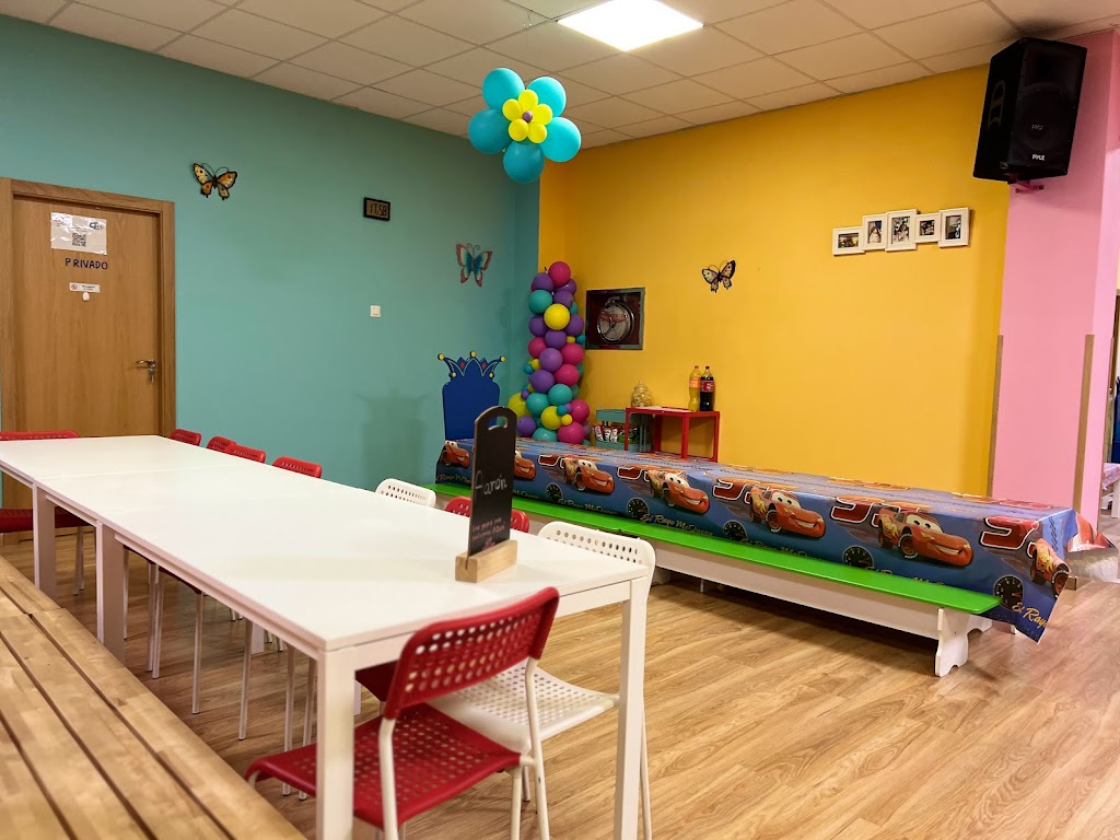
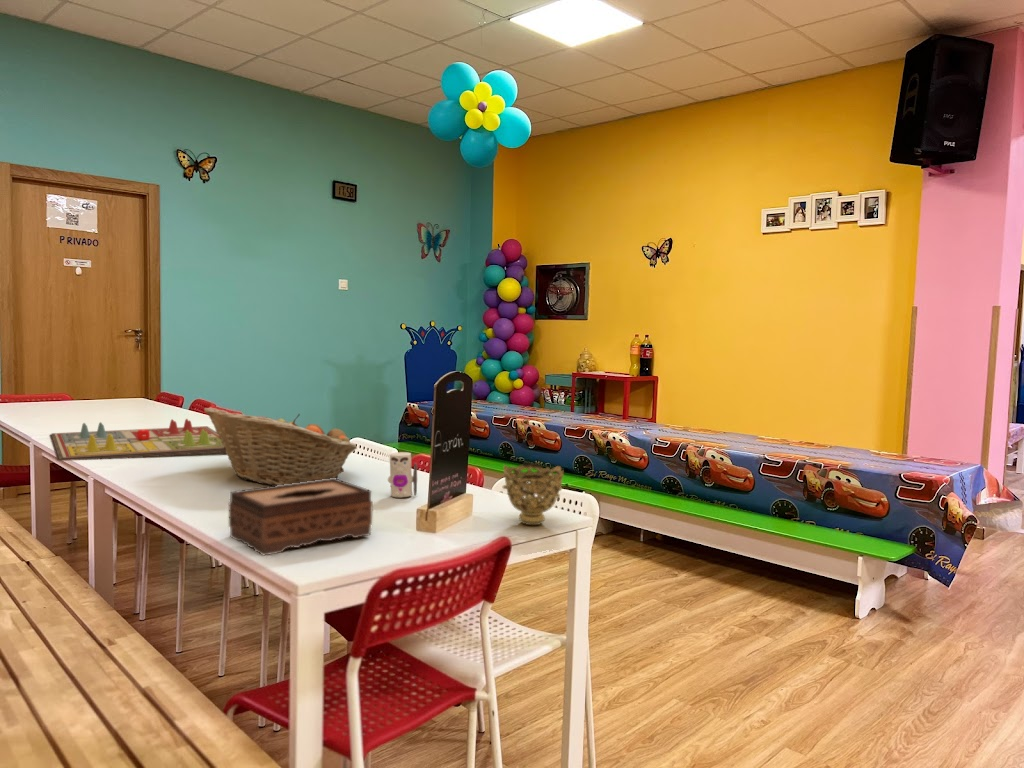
+ decorative bowl [502,462,564,526]
+ fruit basket [203,406,358,486]
+ tissue box [228,478,374,556]
+ toy [387,451,418,498]
+ gameboard [49,418,226,462]
